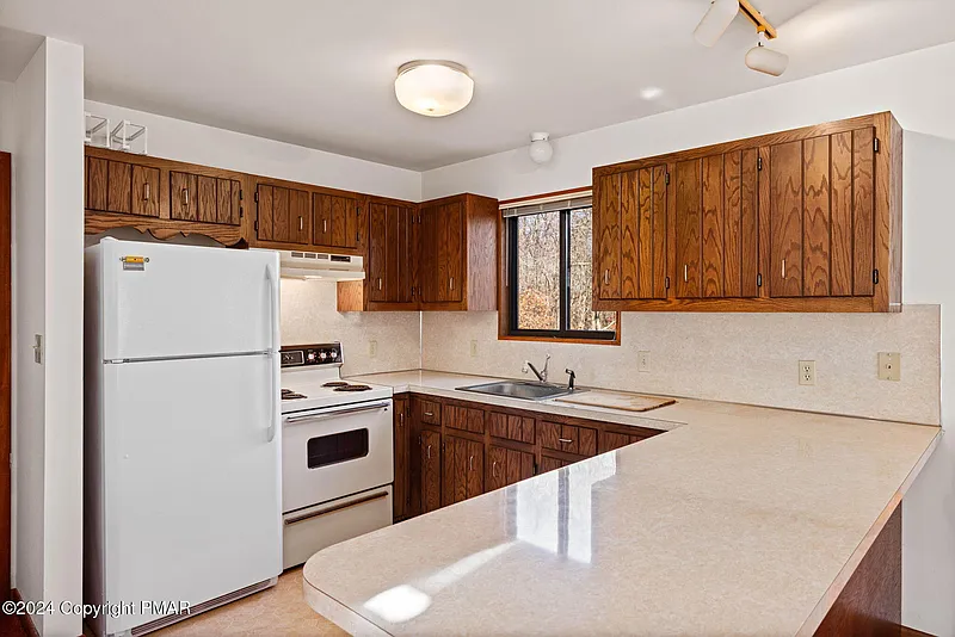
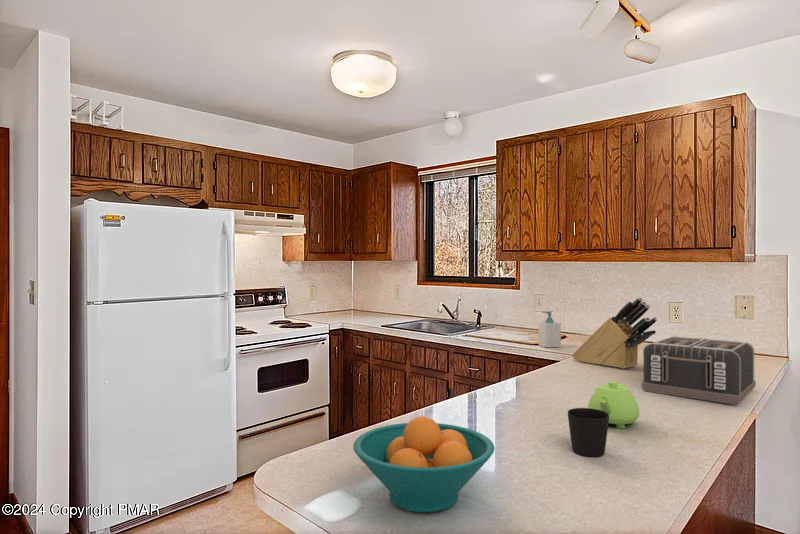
+ fruit bowl [352,415,495,513]
+ teapot [587,380,640,430]
+ soap bottle [538,310,562,349]
+ cup [567,407,610,458]
+ knife block [571,296,658,370]
+ toaster [641,335,757,406]
